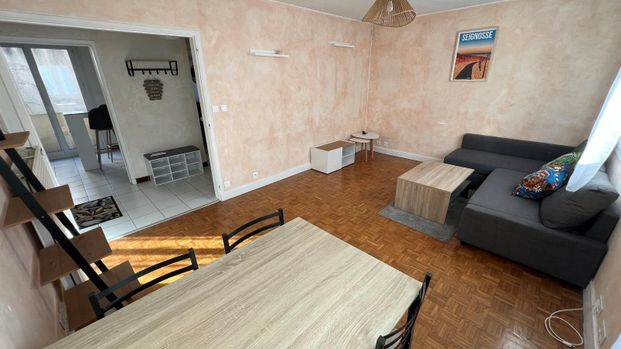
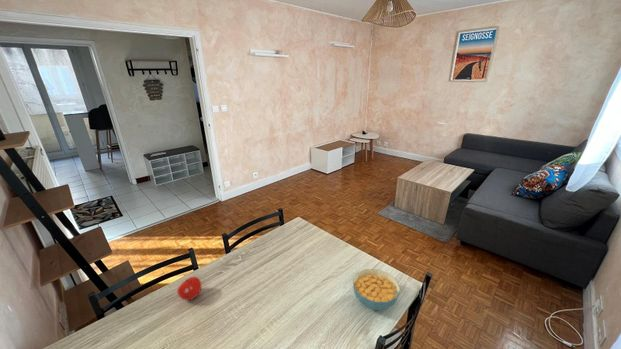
+ fruit [176,276,202,301]
+ cereal bowl [352,268,401,311]
